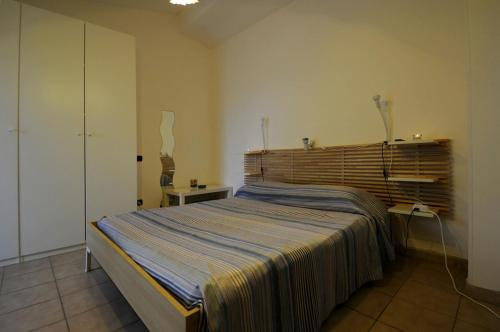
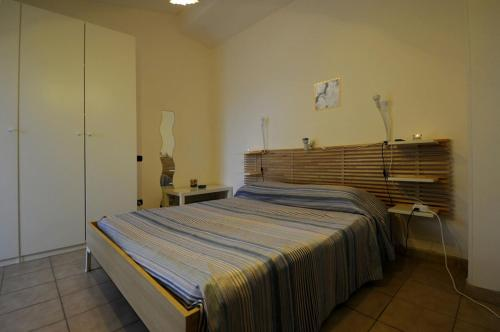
+ wall art [313,77,342,112]
